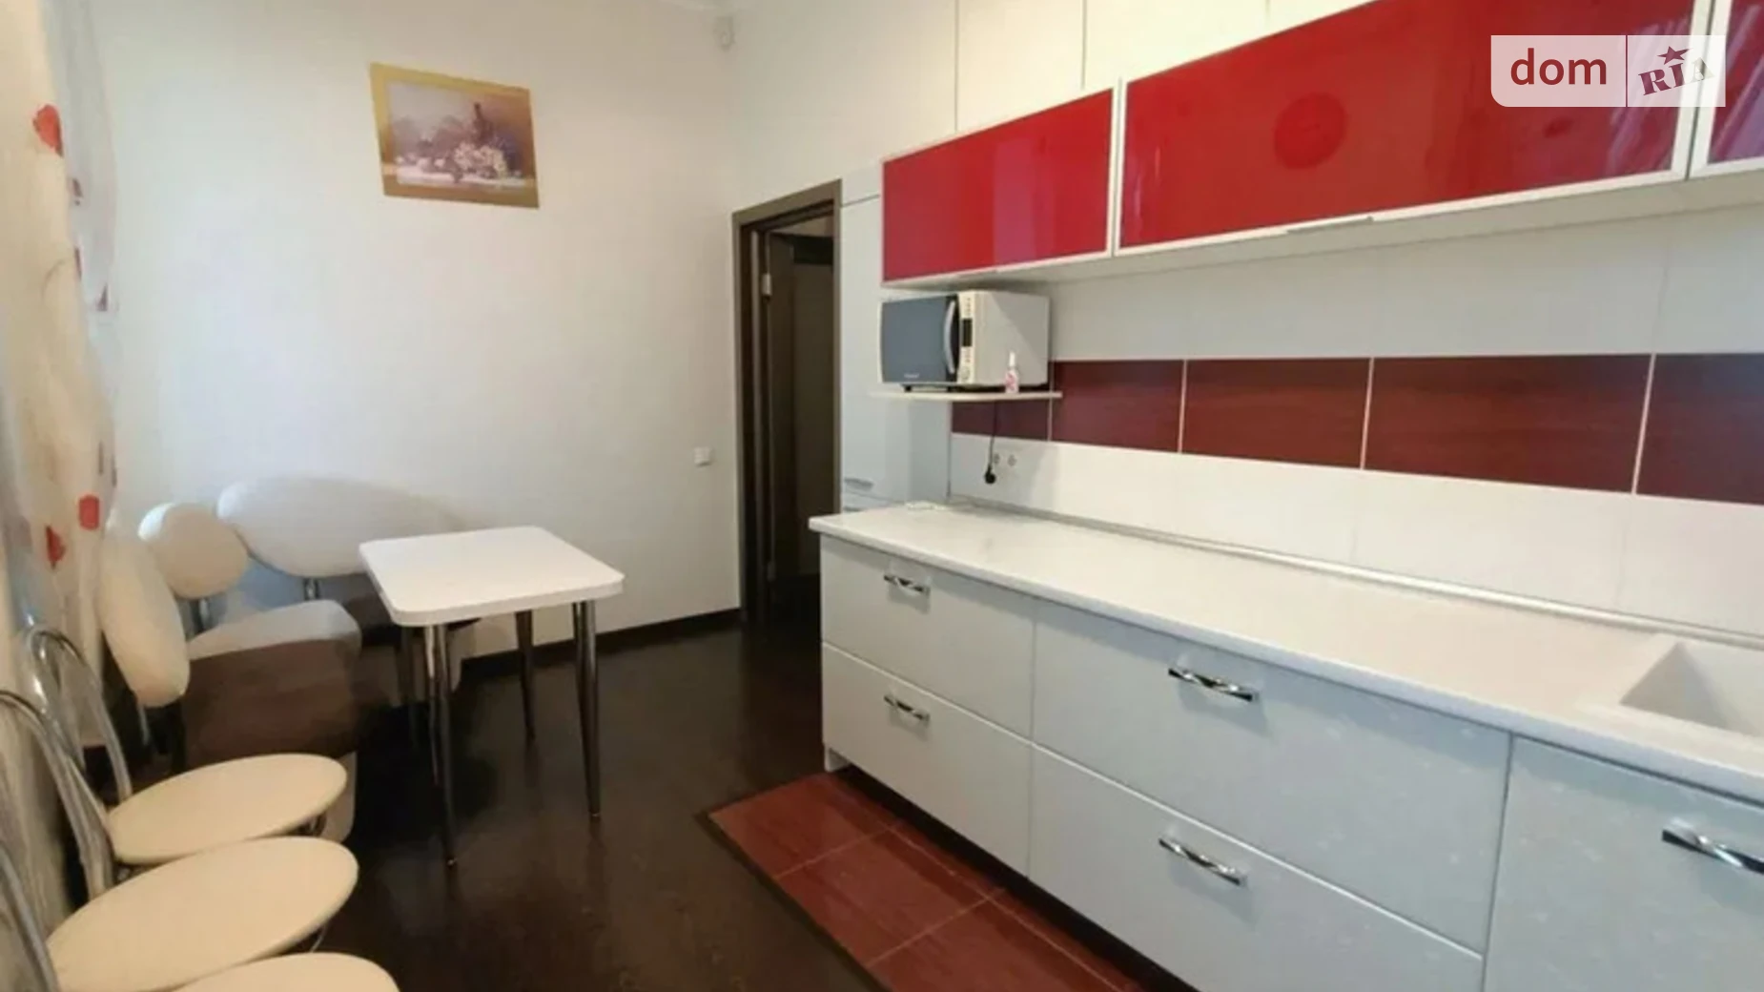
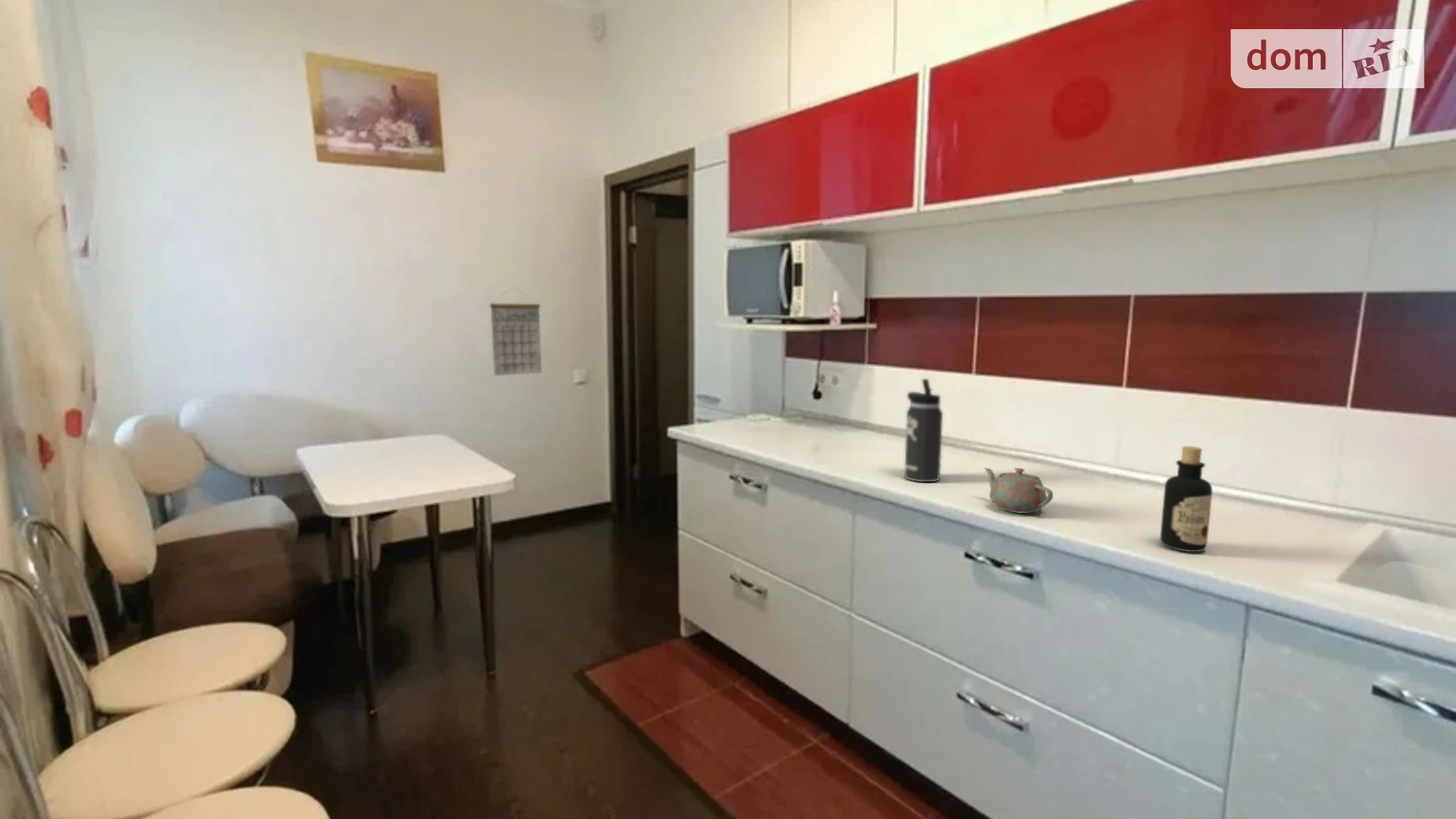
+ thermos bottle [904,378,944,483]
+ calendar [490,287,542,376]
+ teapot [984,467,1054,514]
+ bottle [1159,446,1213,553]
